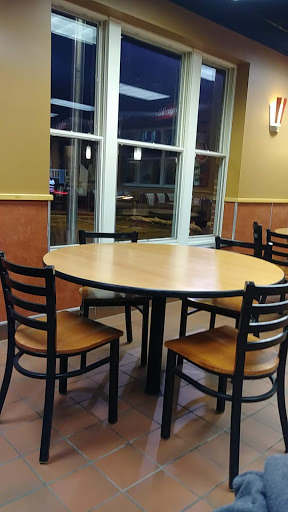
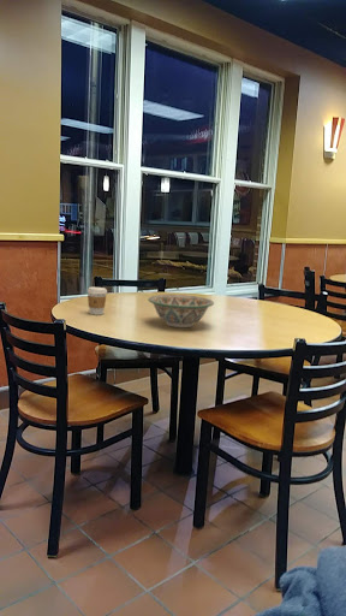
+ coffee cup [86,286,108,316]
+ decorative bowl [147,294,215,328]
